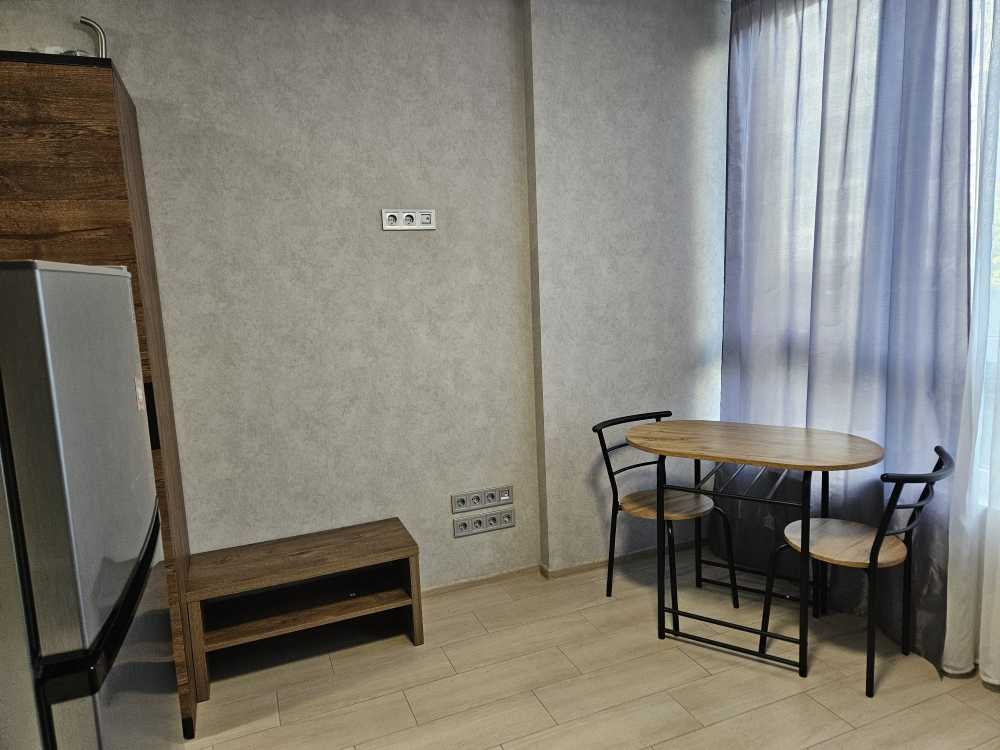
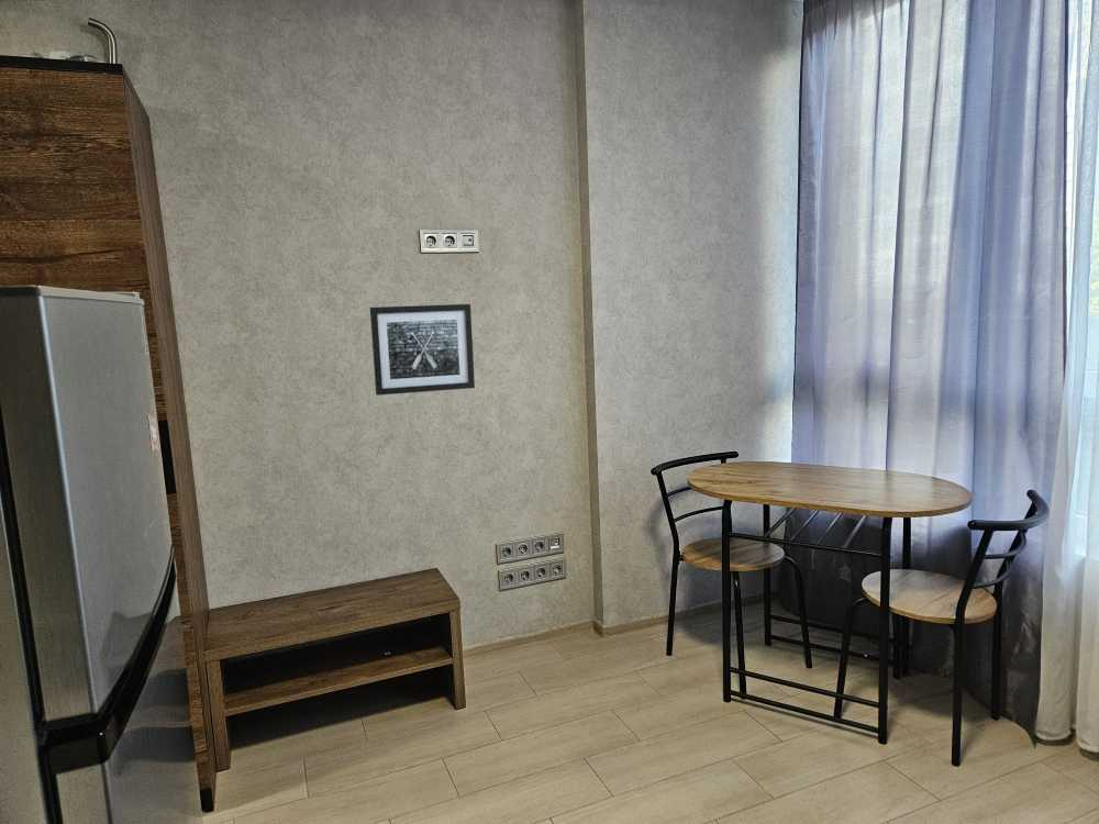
+ wall art [369,303,476,397]
